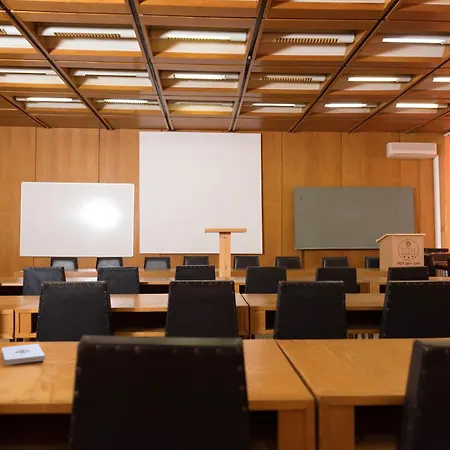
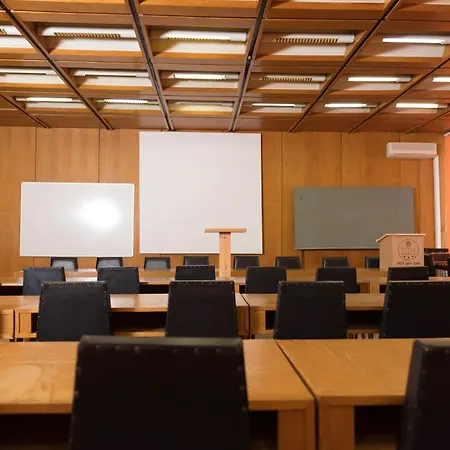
- notepad [1,343,46,366]
